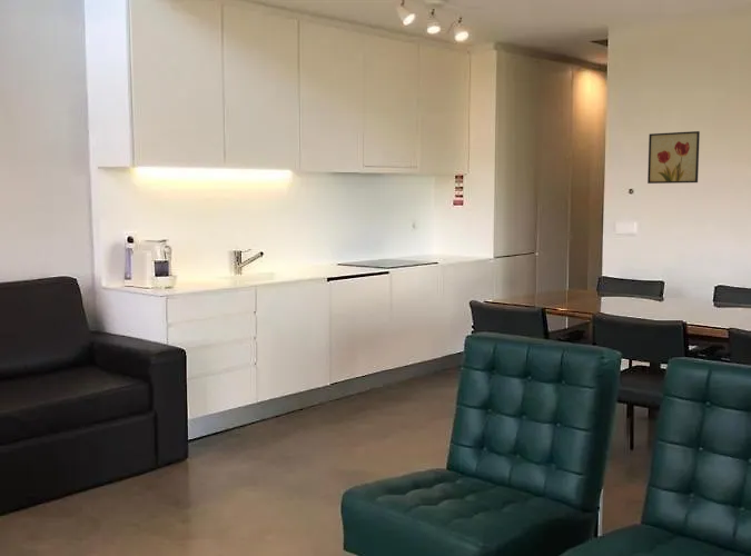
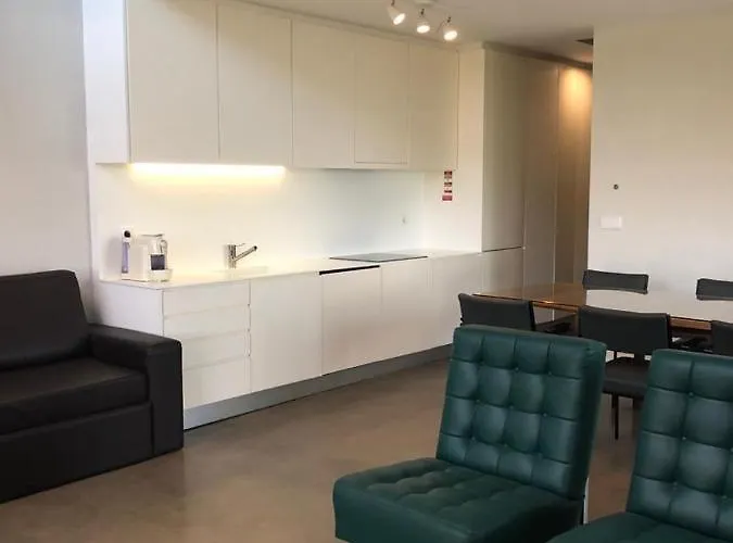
- wall art [646,130,701,185]
